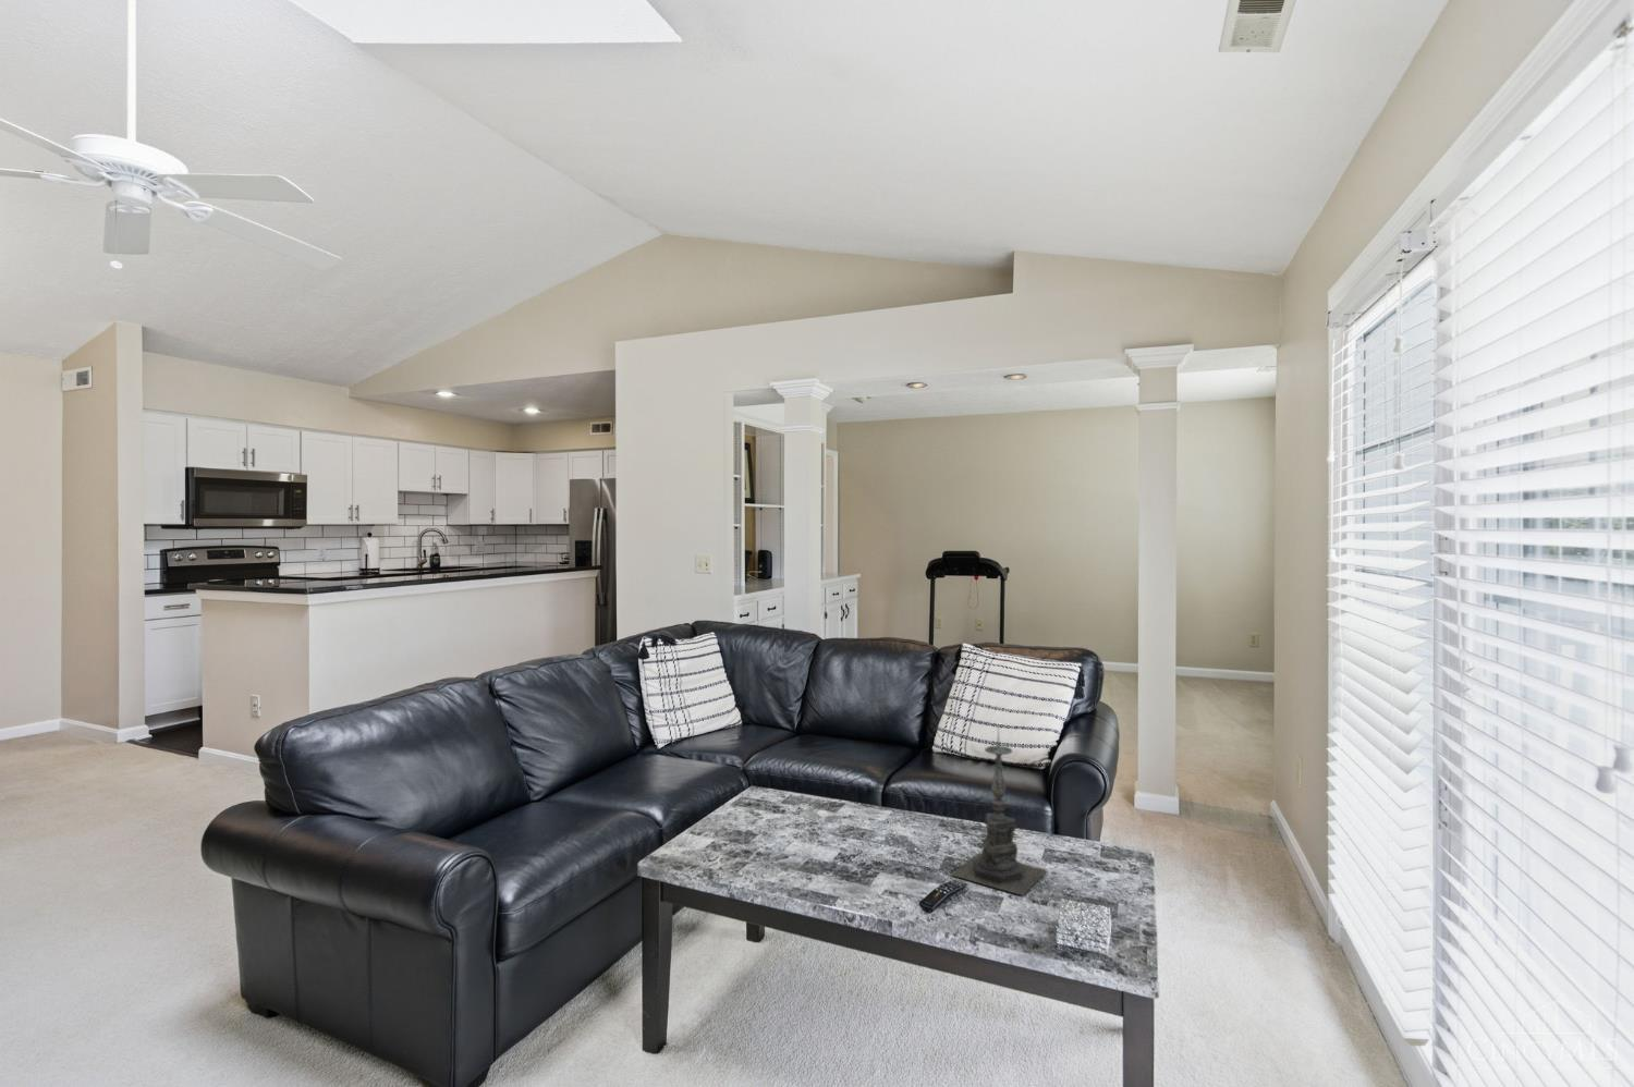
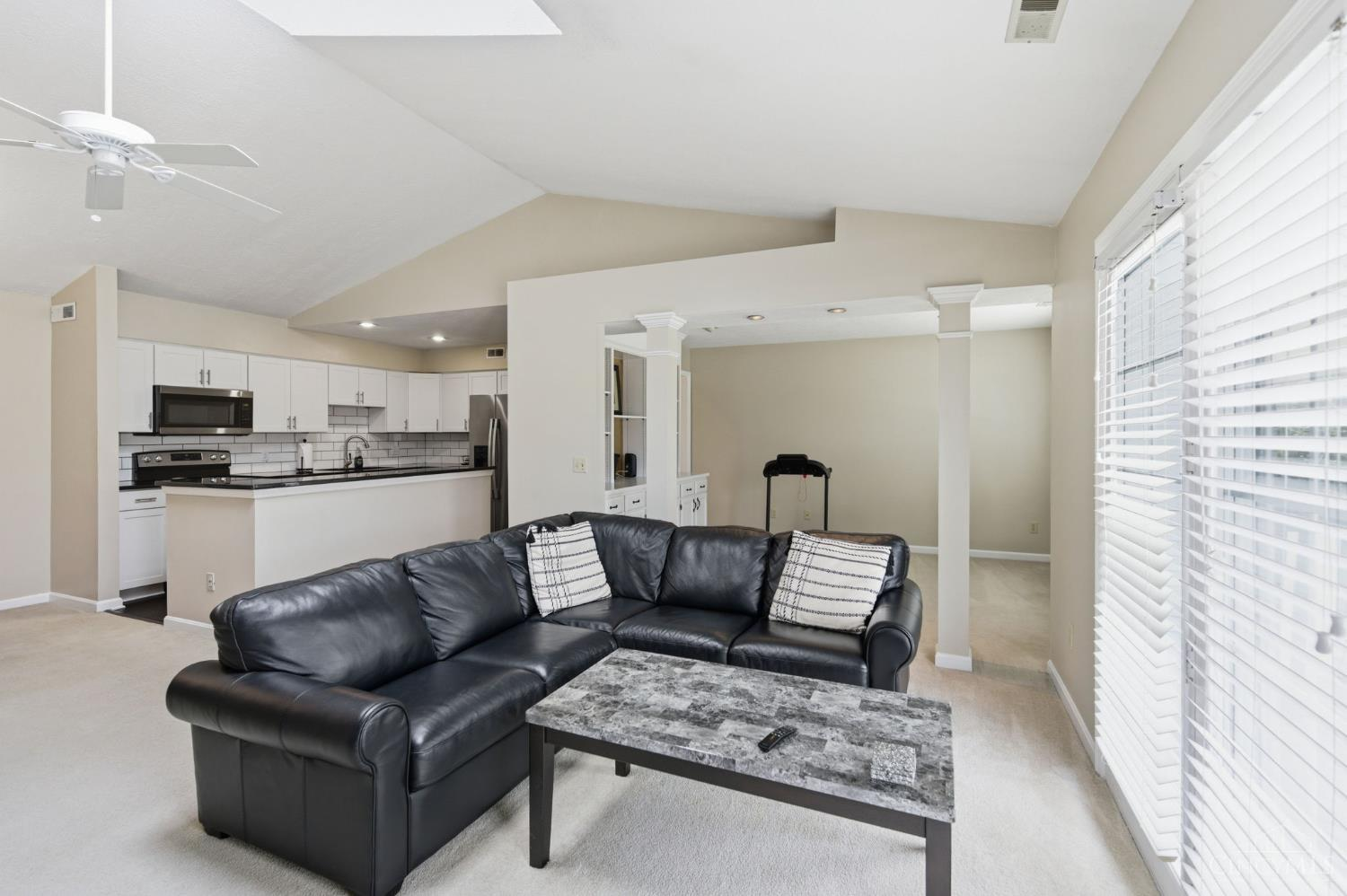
- candle holder [950,727,1048,897]
